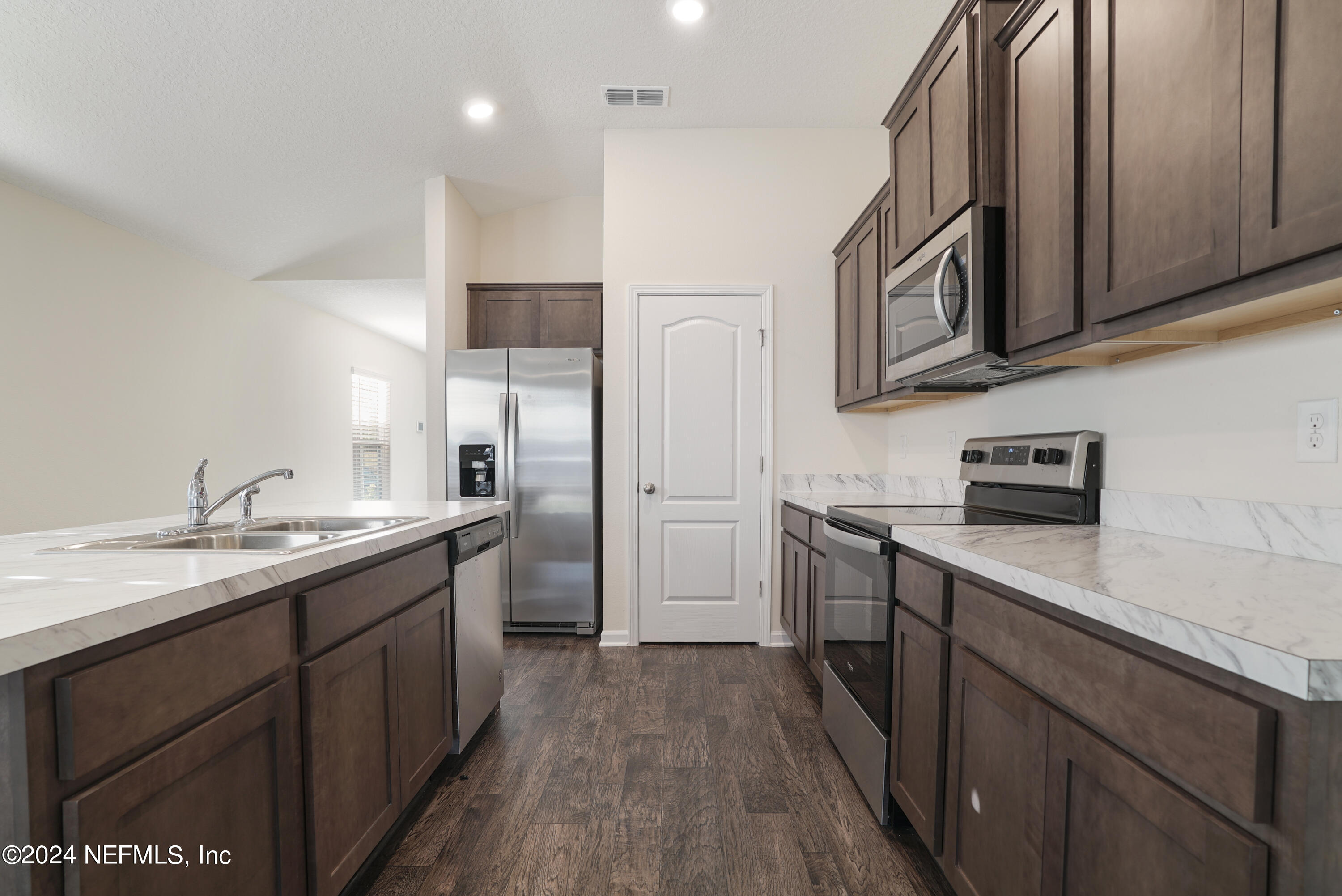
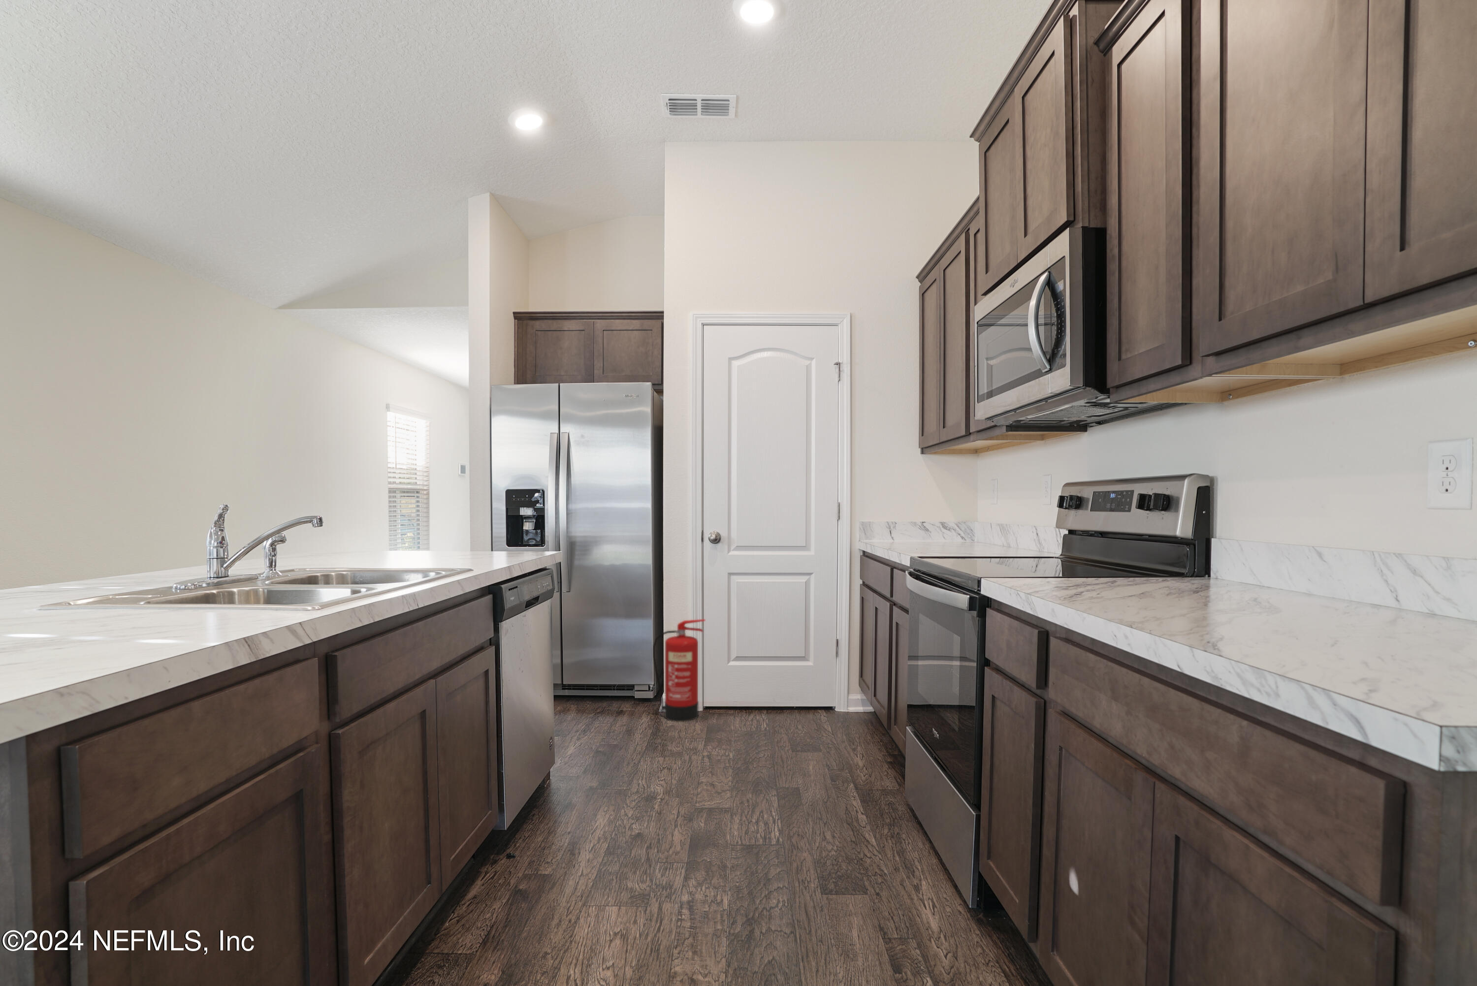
+ fire extinguisher [653,618,705,722]
